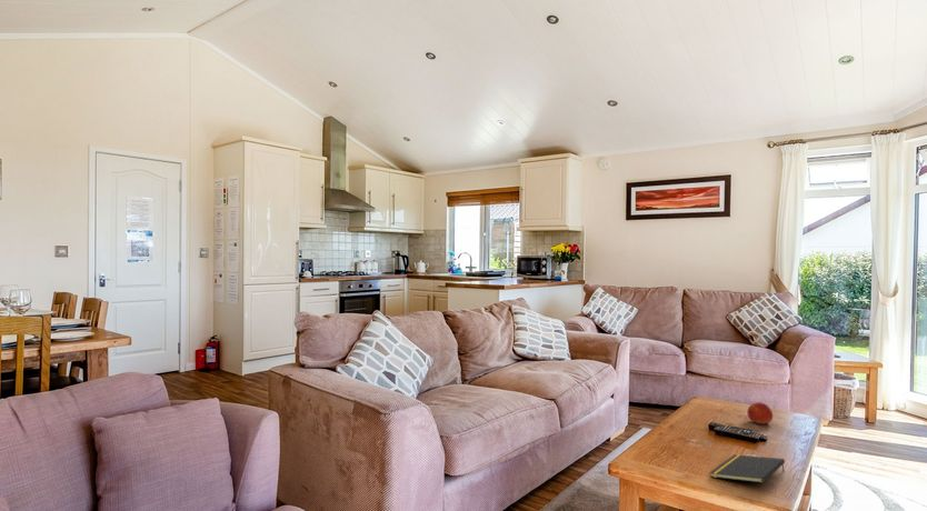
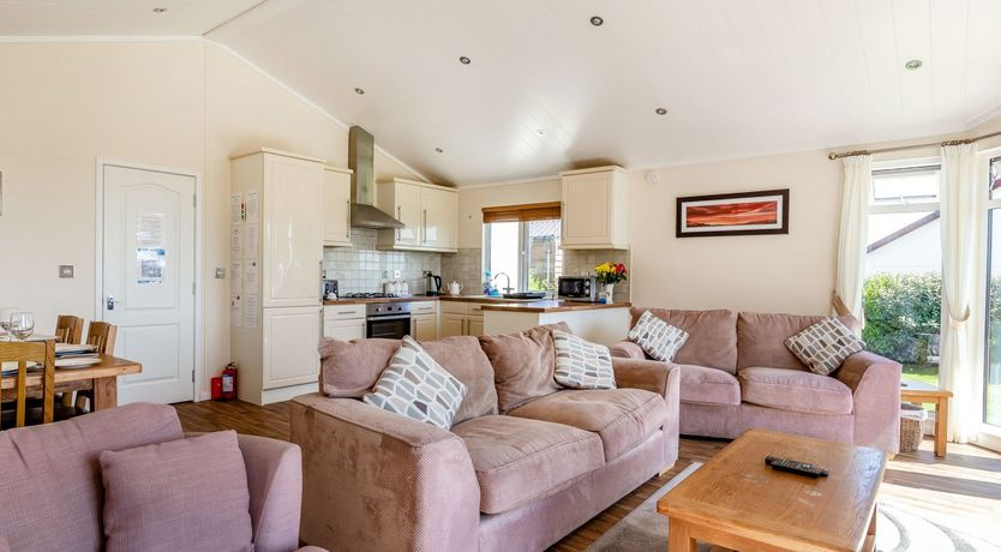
- fruit [746,401,774,425]
- notepad [708,453,786,484]
